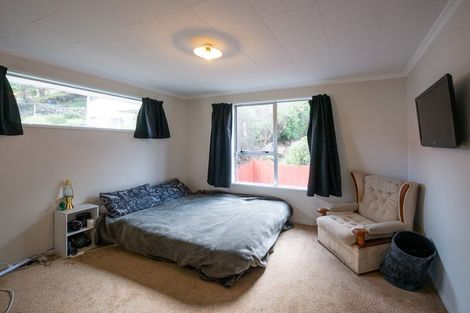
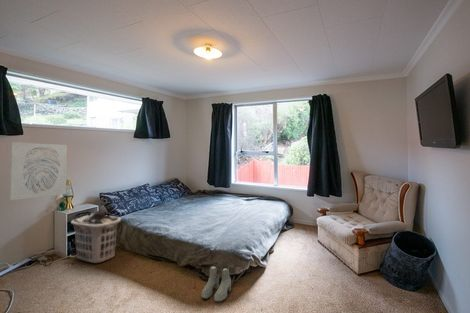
+ clothes hamper [70,210,122,264]
+ wall art [8,141,68,201]
+ boots [201,264,232,303]
